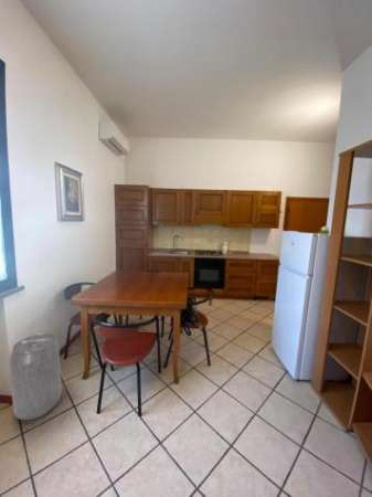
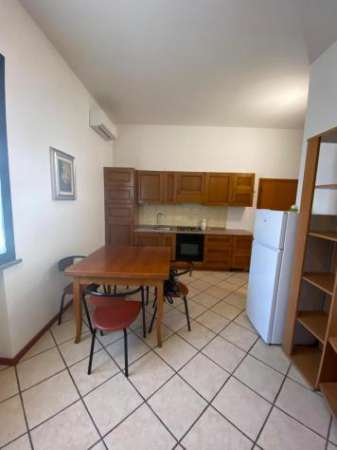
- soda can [8,332,63,421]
